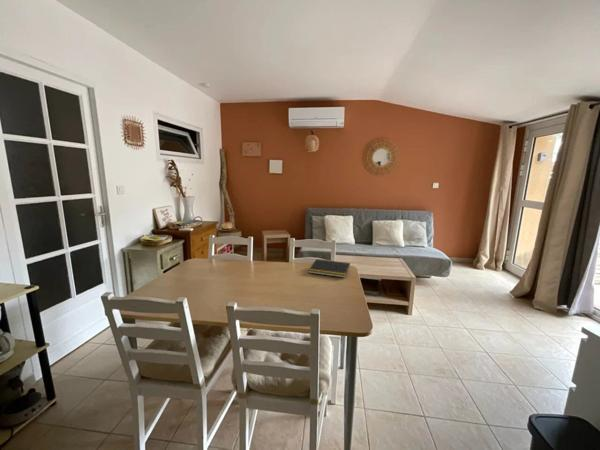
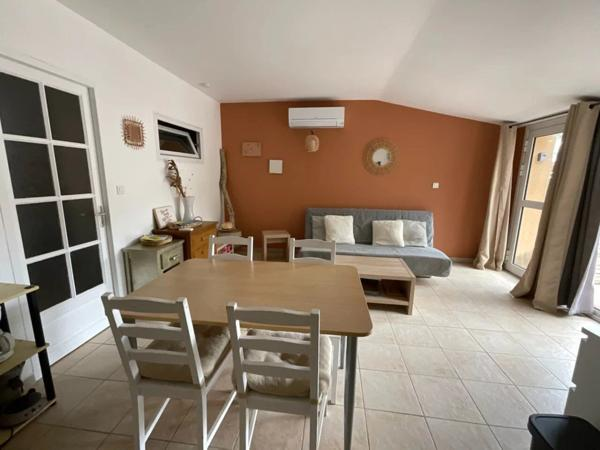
- notepad [307,258,351,279]
